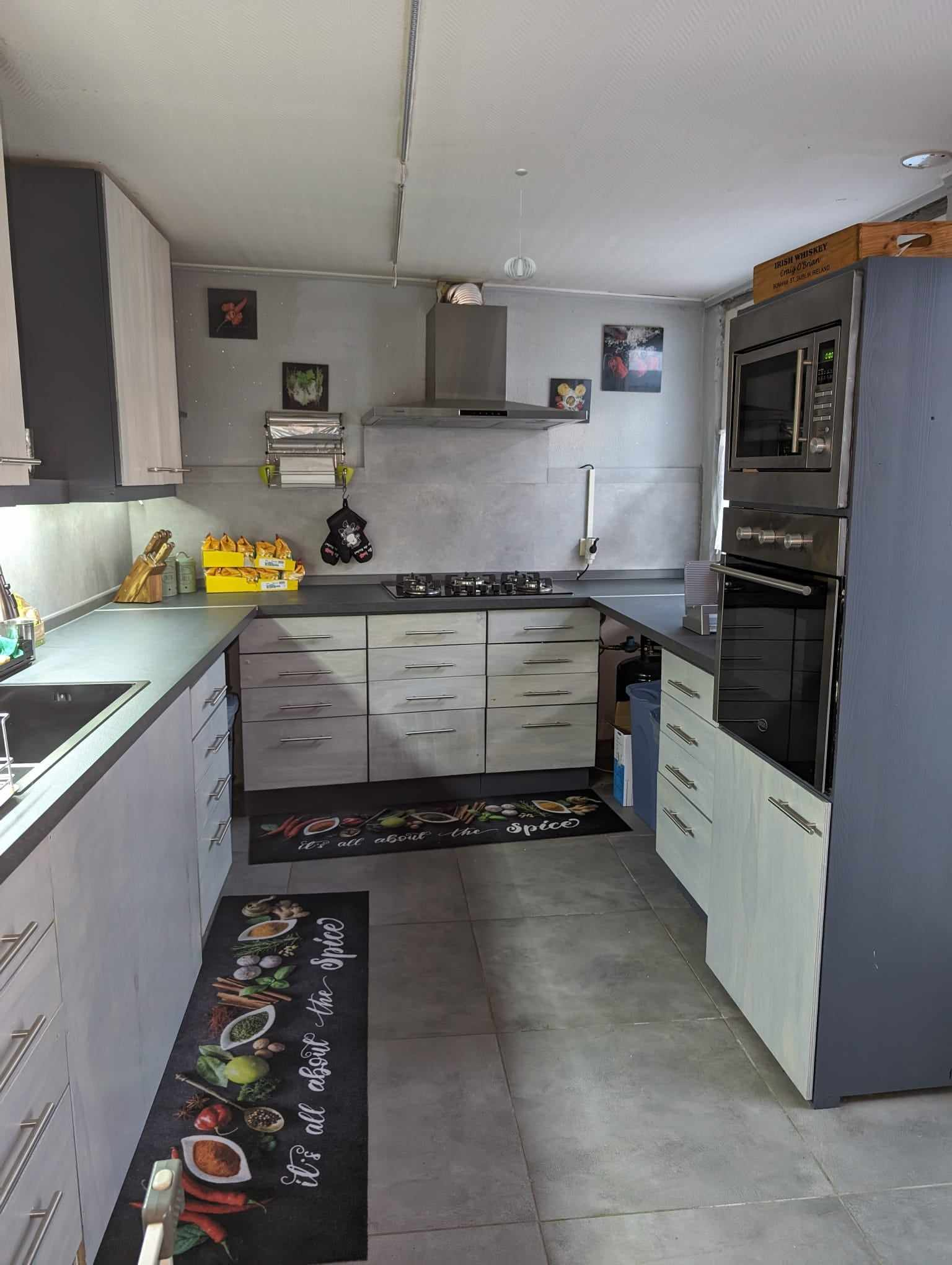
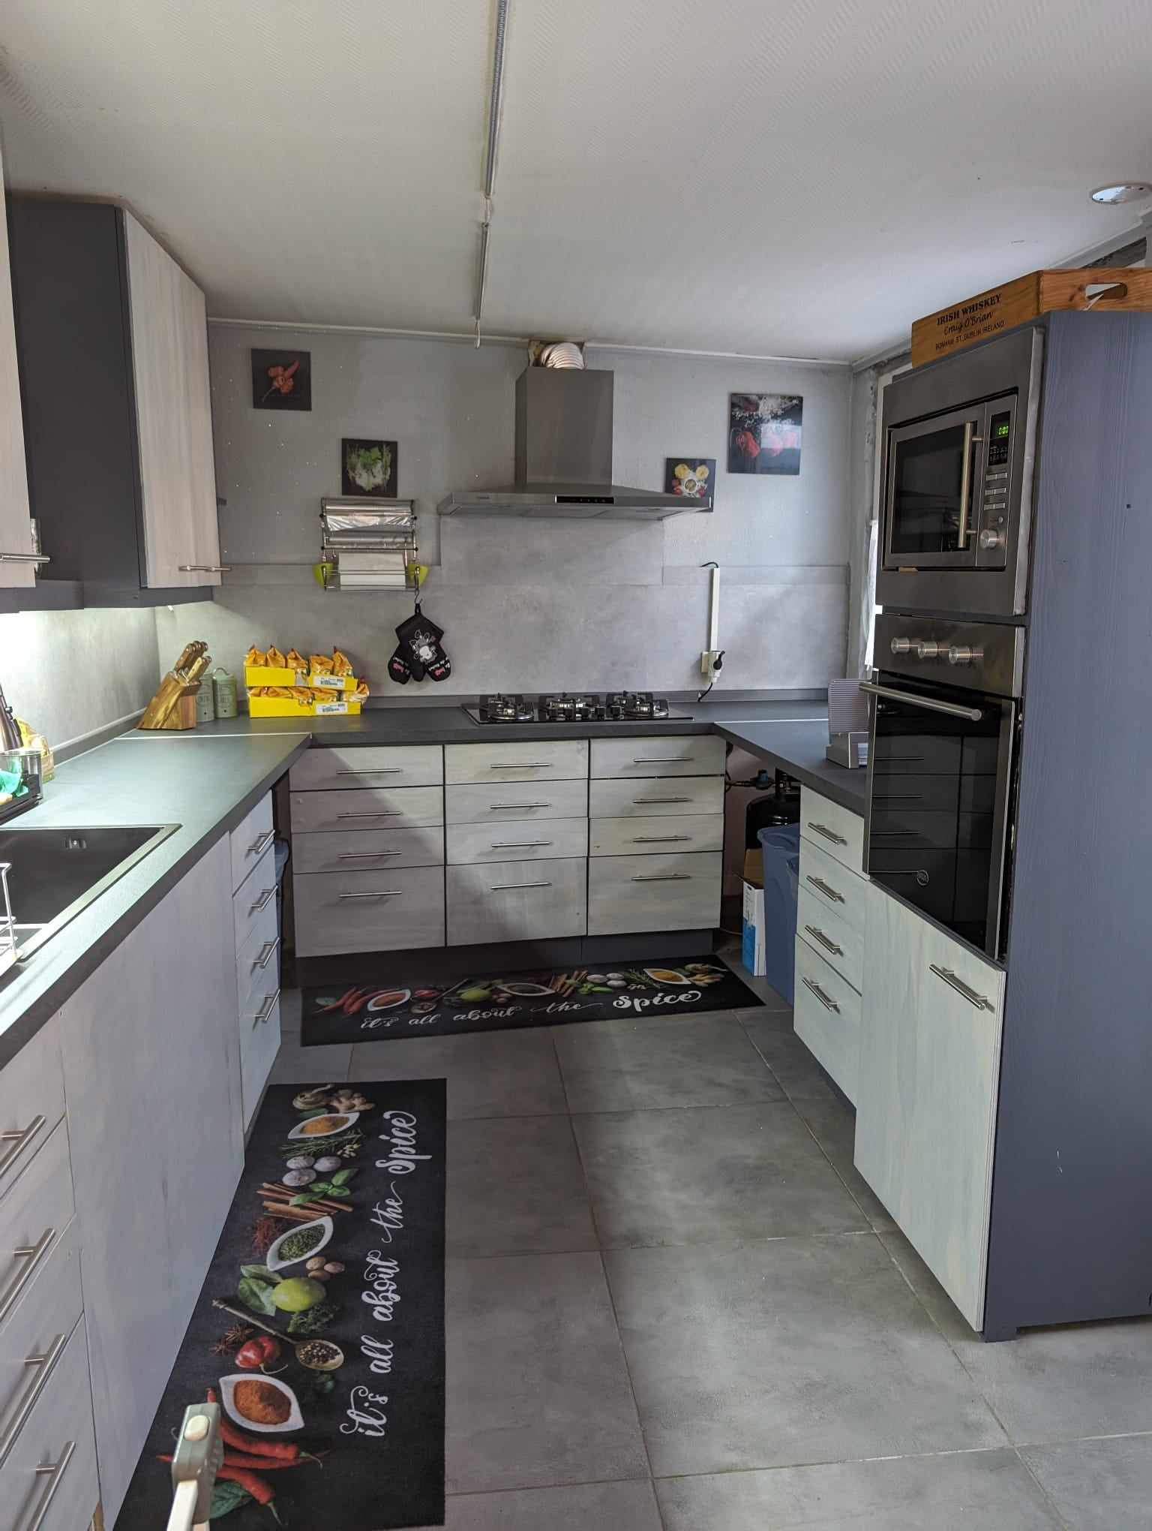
- pendant light [504,168,537,282]
